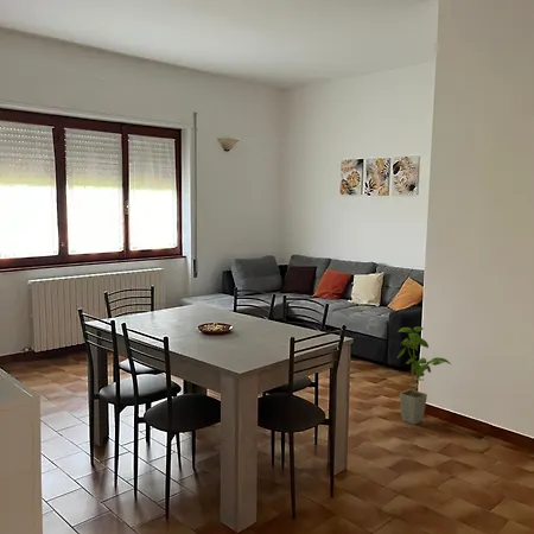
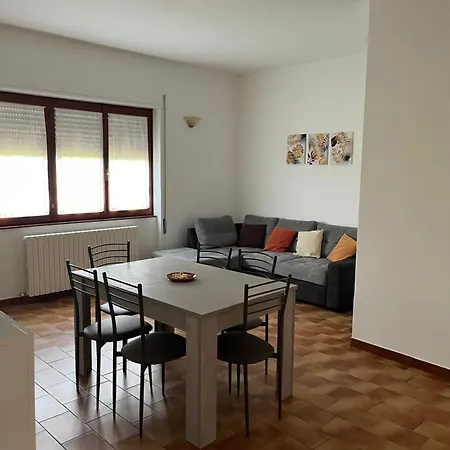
- house plant [396,325,452,426]
